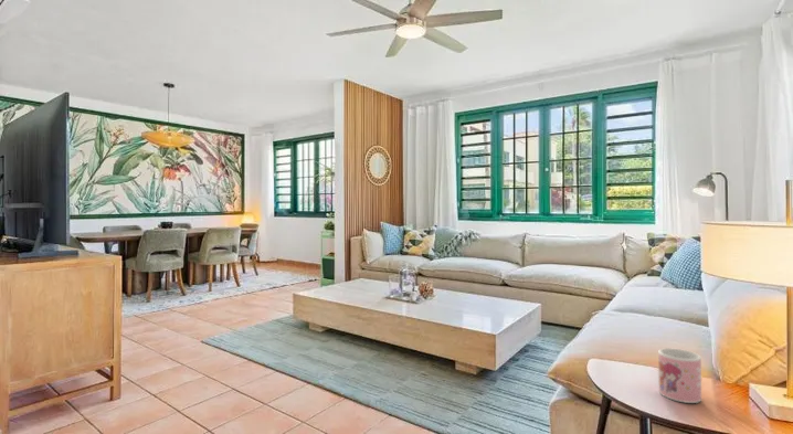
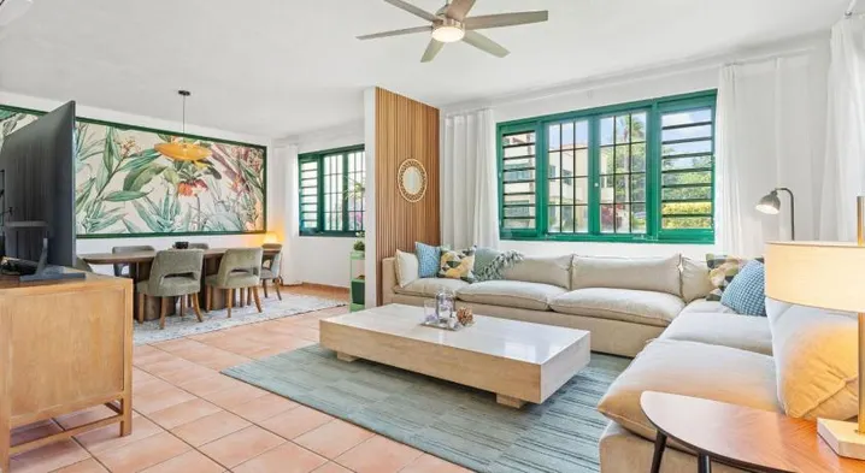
- mug [657,347,702,404]
